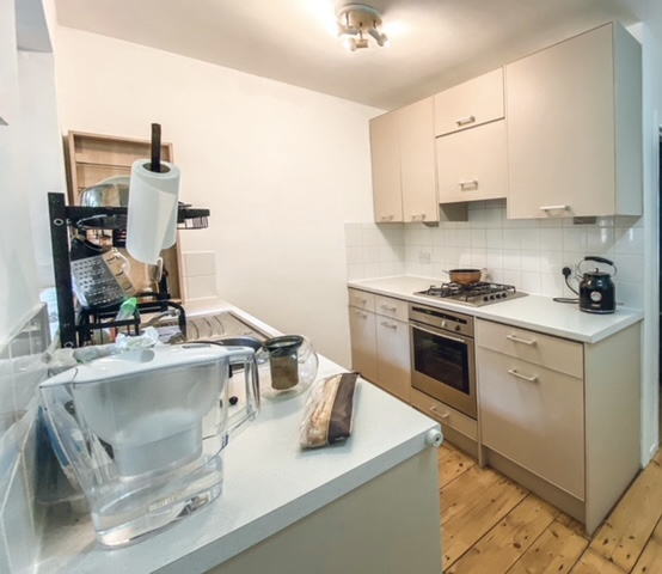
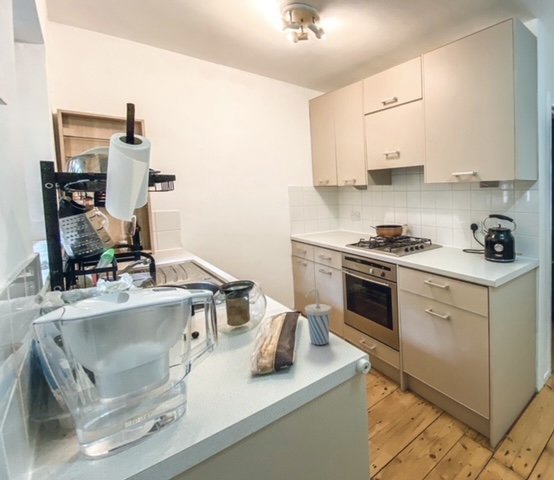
+ cup [304,287,332,346]
